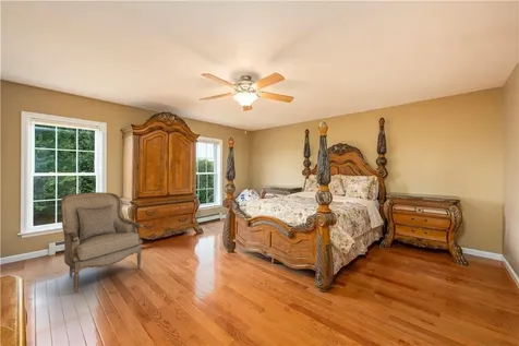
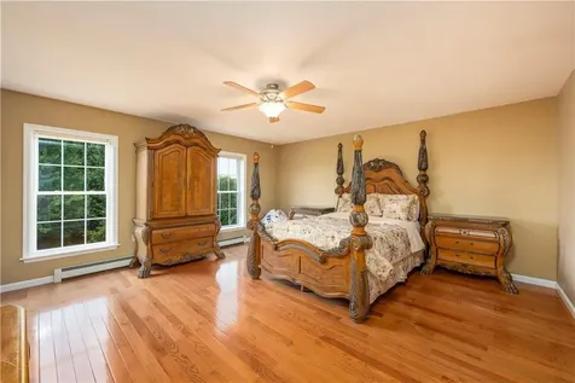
- armchair [60,191,143,294]
